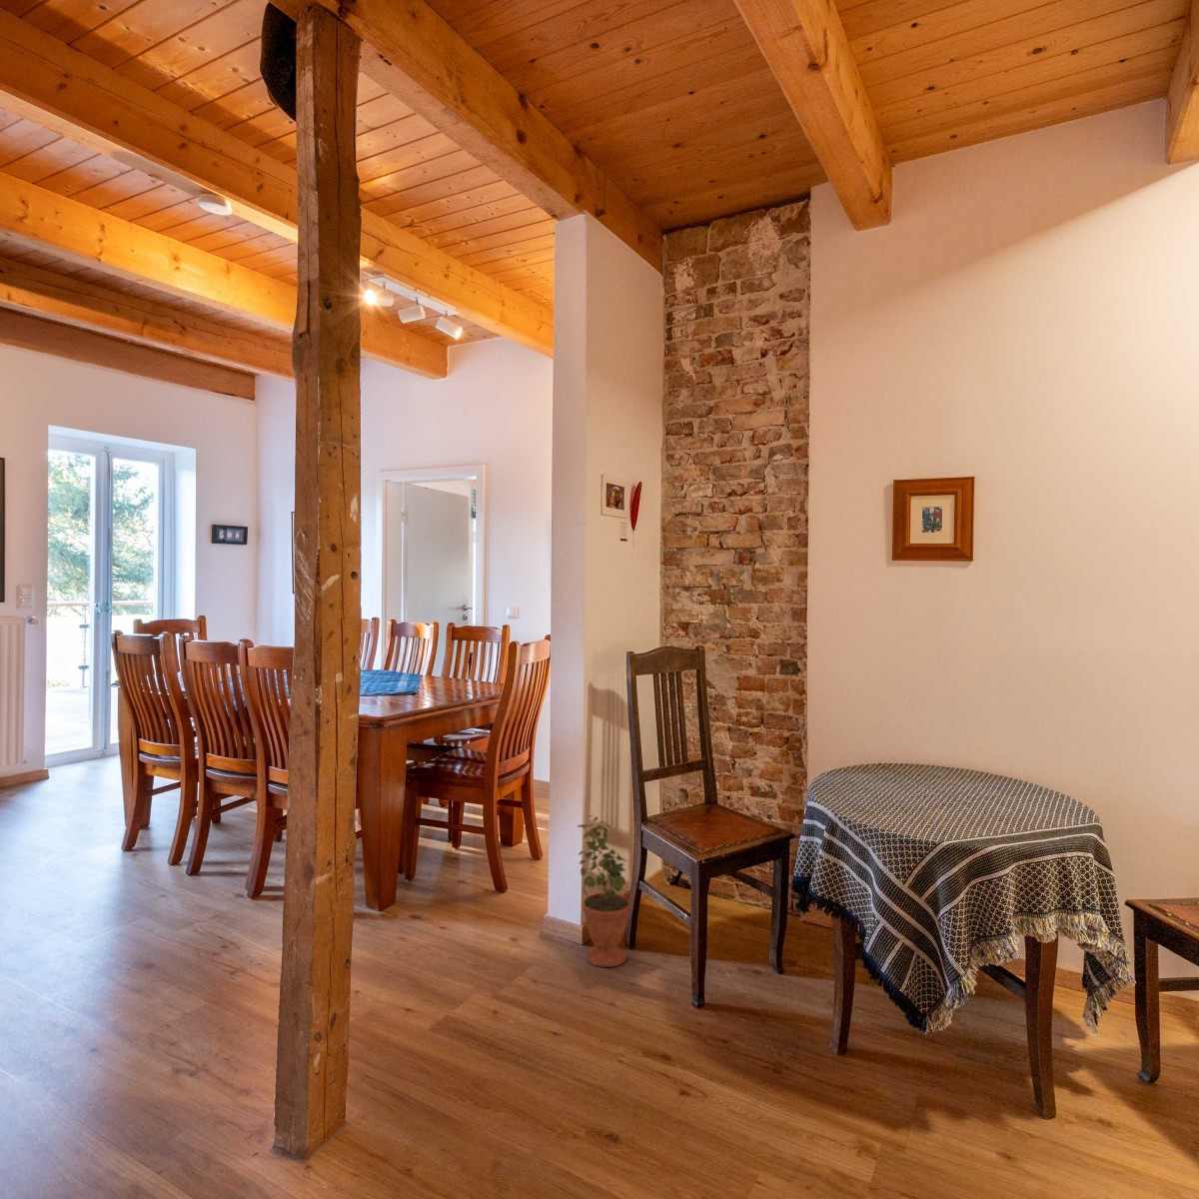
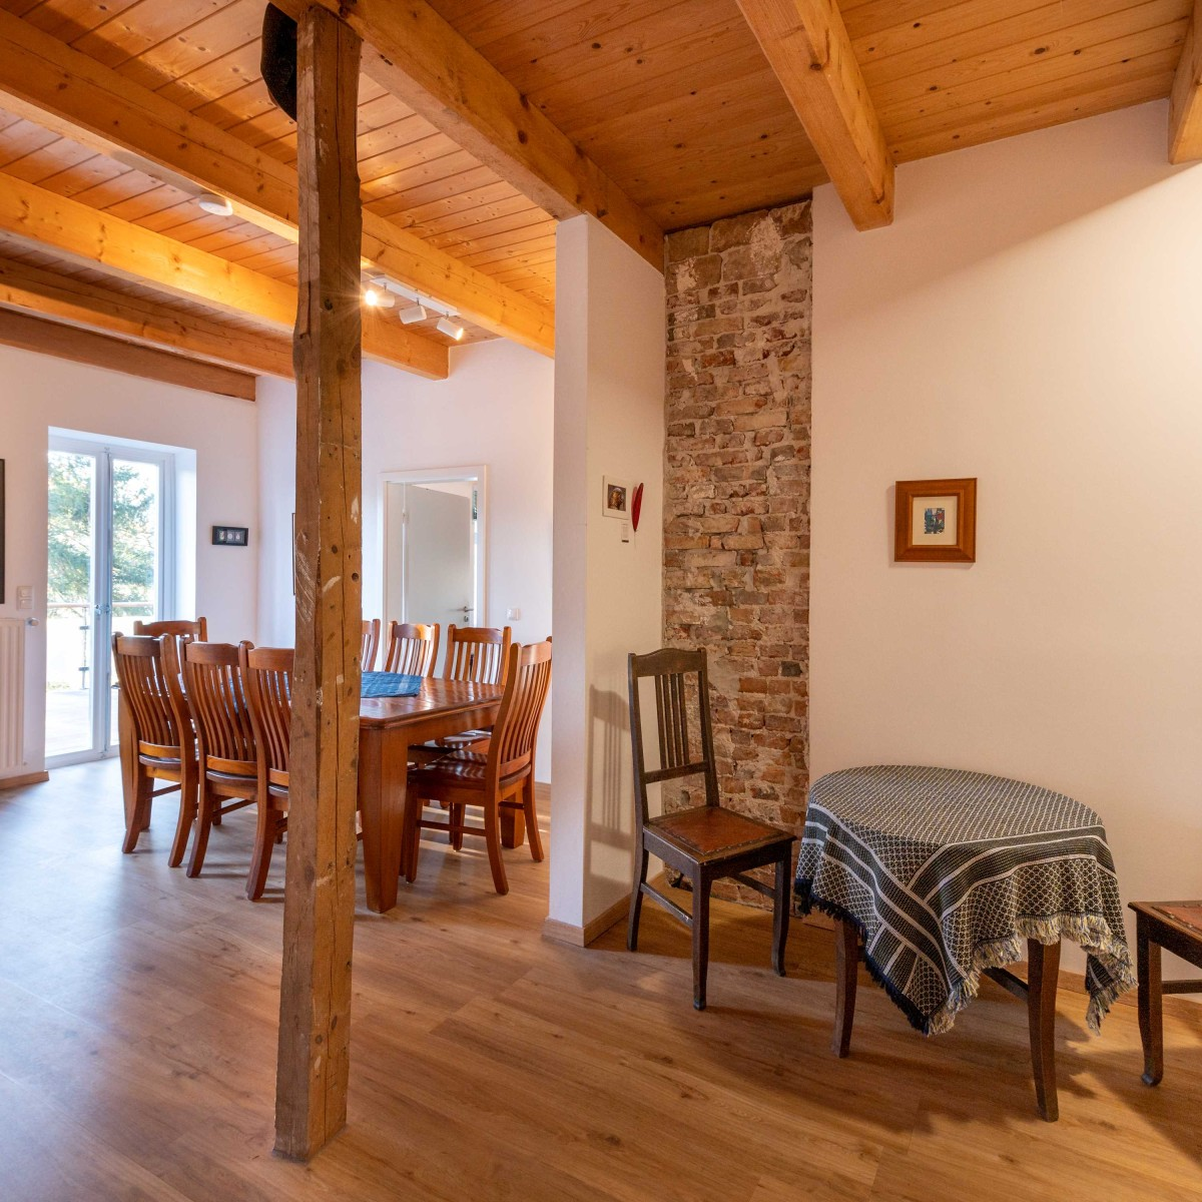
- potted plant [576,815,631,968]
